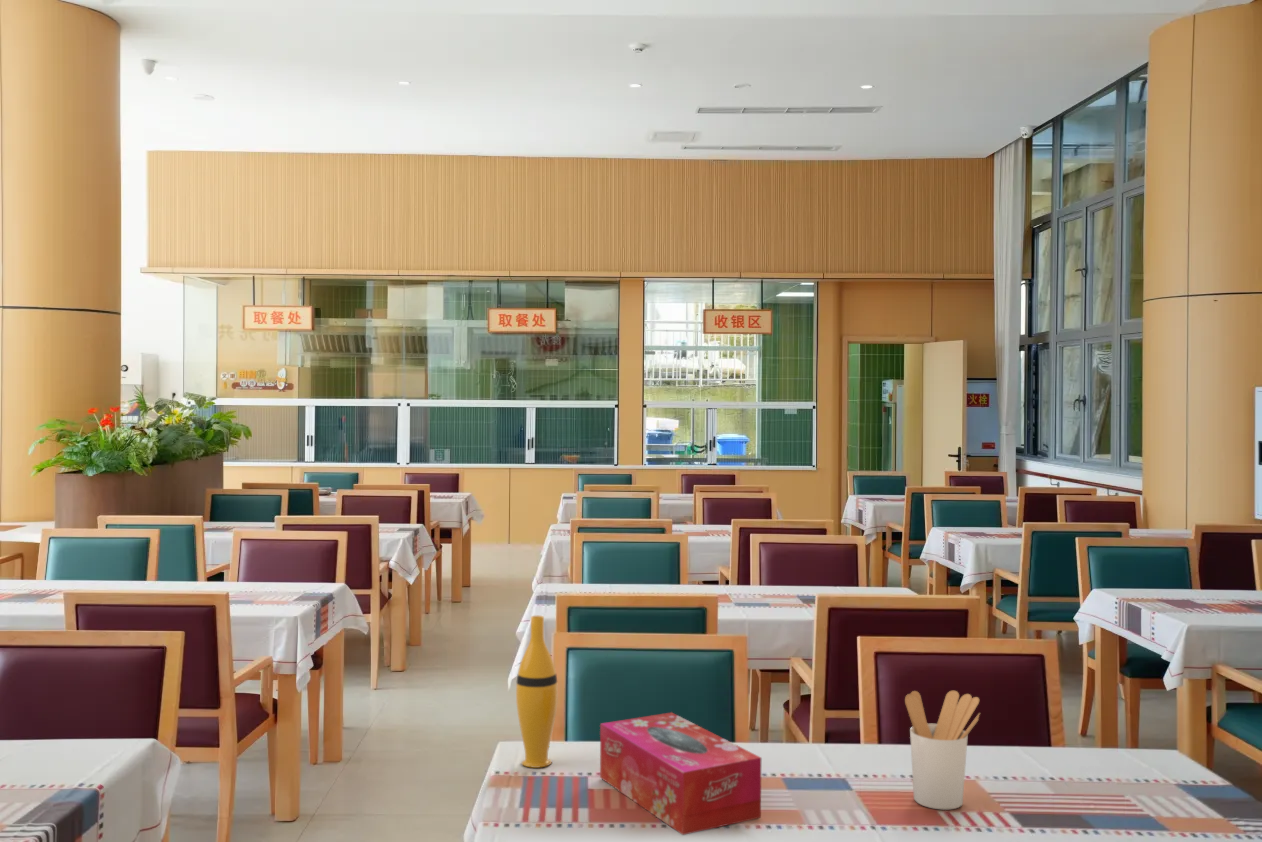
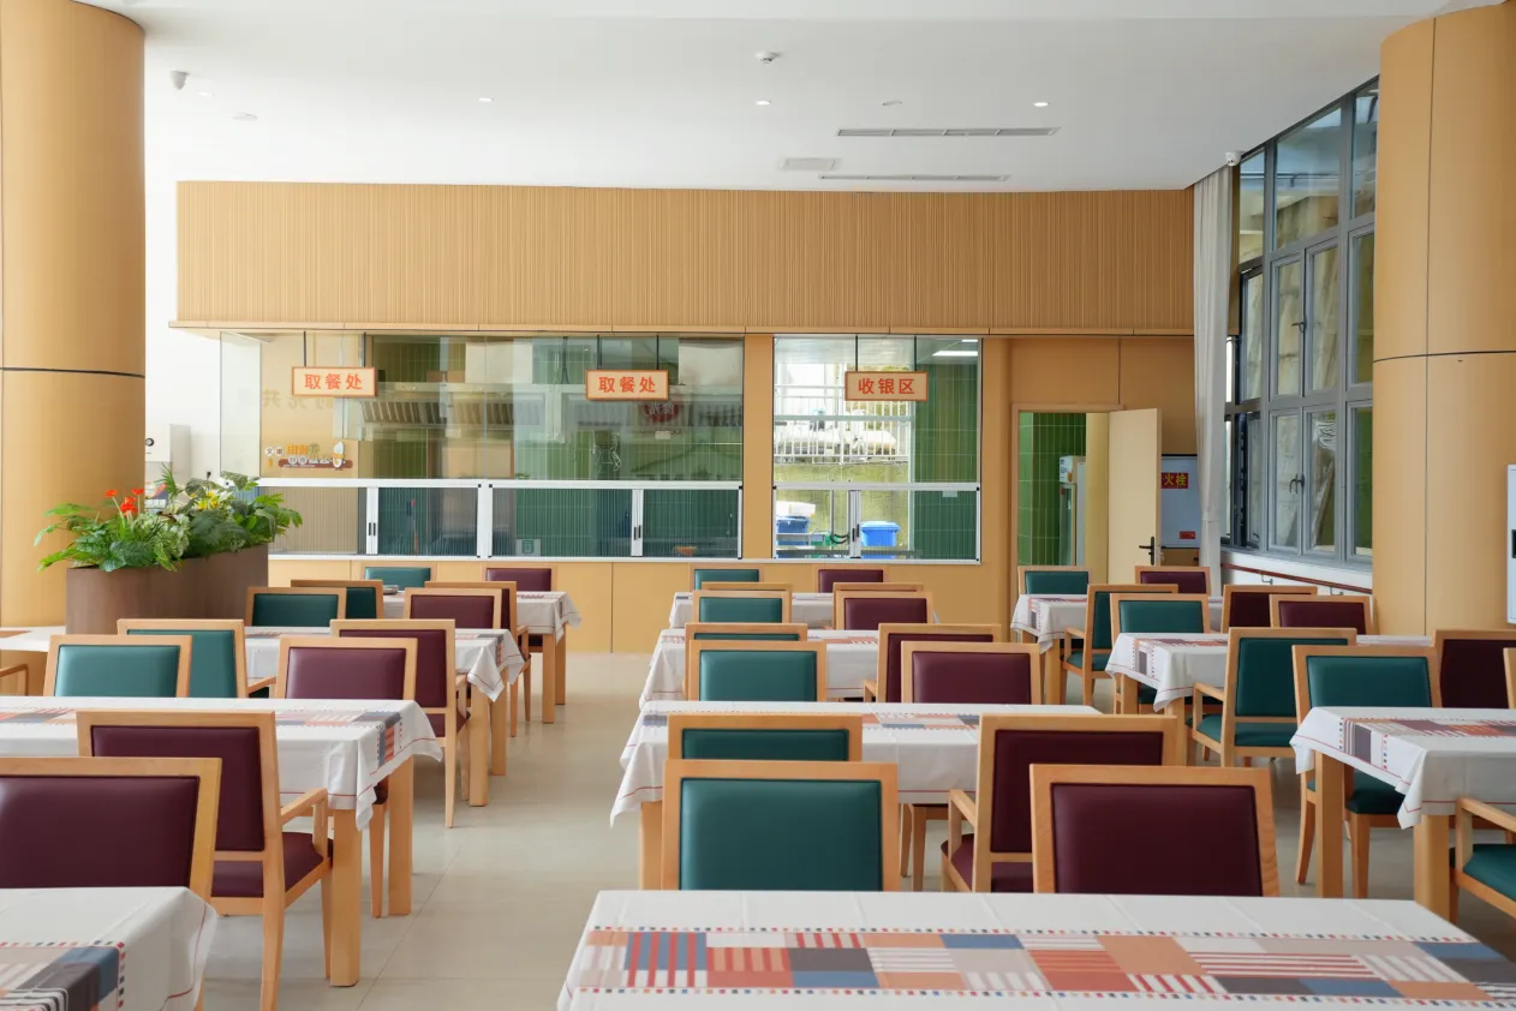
- vase [515,615,559,769]
- tissue box [599,711,762,836]
- utensil holder [904,690,981,811]
